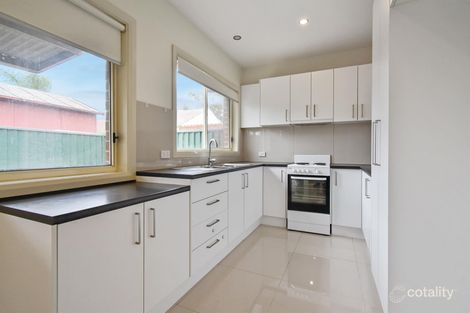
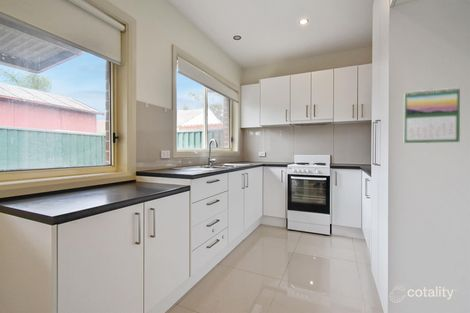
+ calendar [403,87,461,144]
